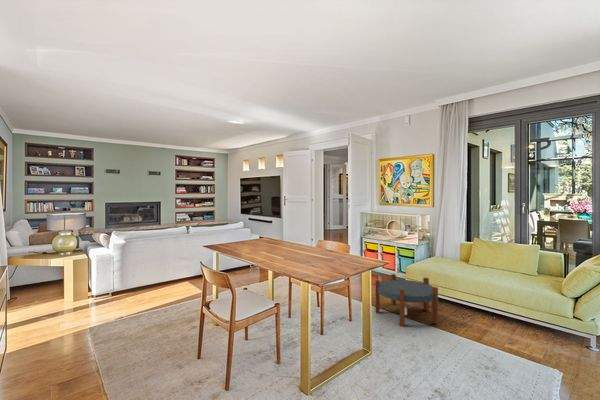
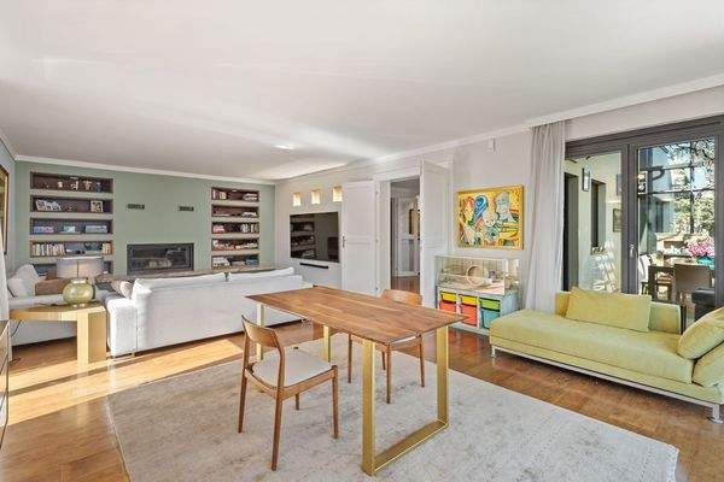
- side table [374,273,439,327]
